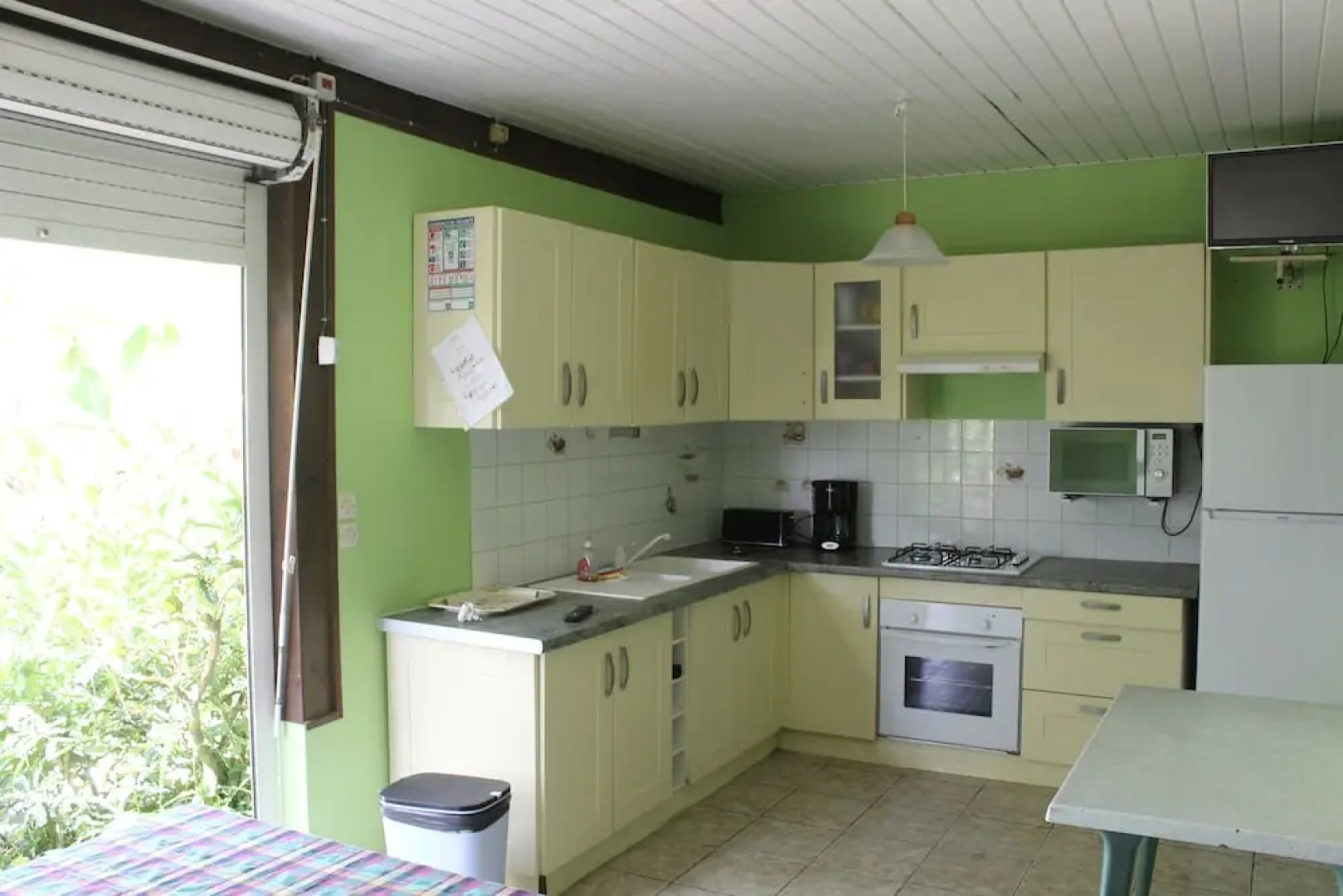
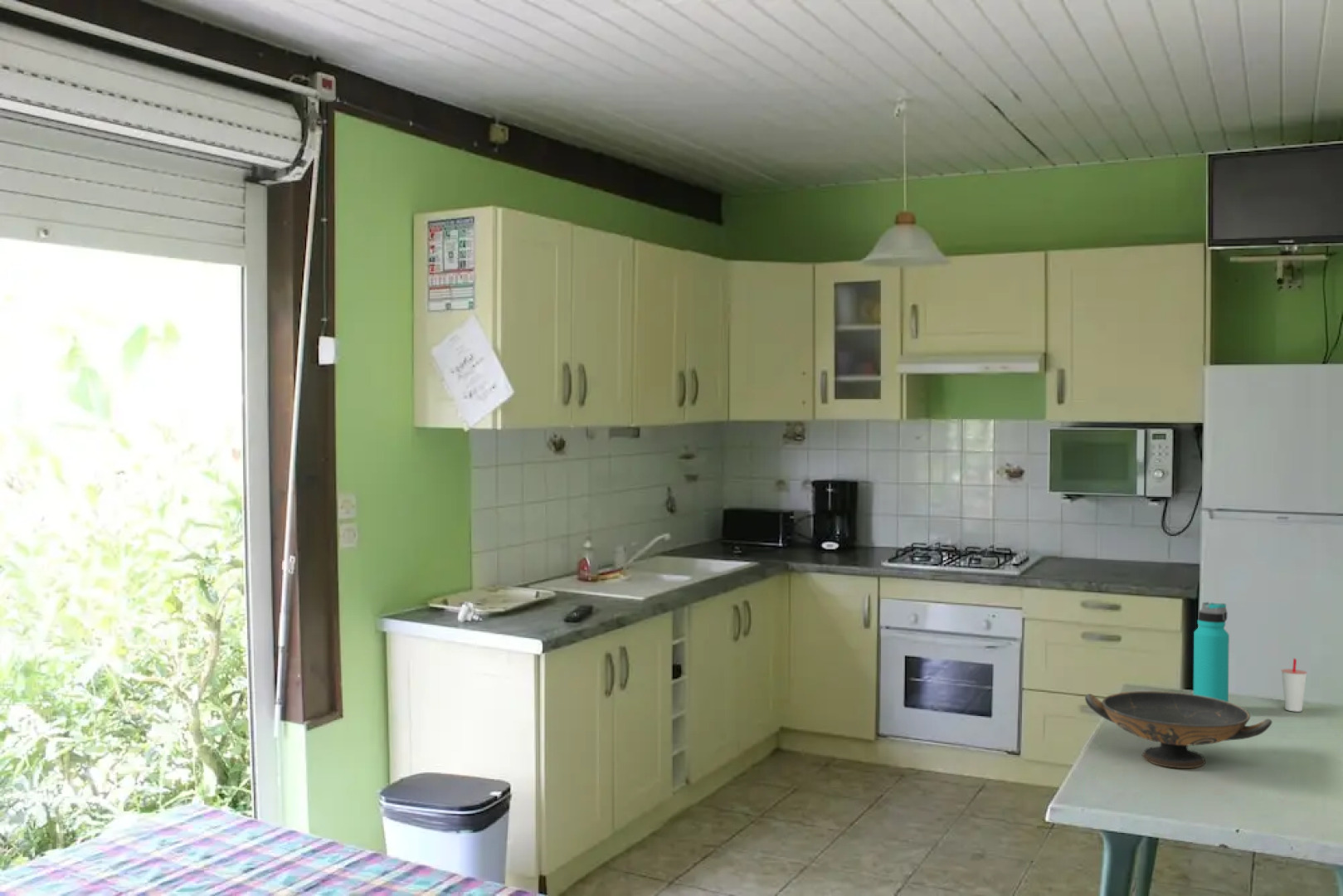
+ cup [1280,657,1308,713]
+ water bottle [1193,601,1230,702]
+ decorative bowl [1084,690,1272,769]
